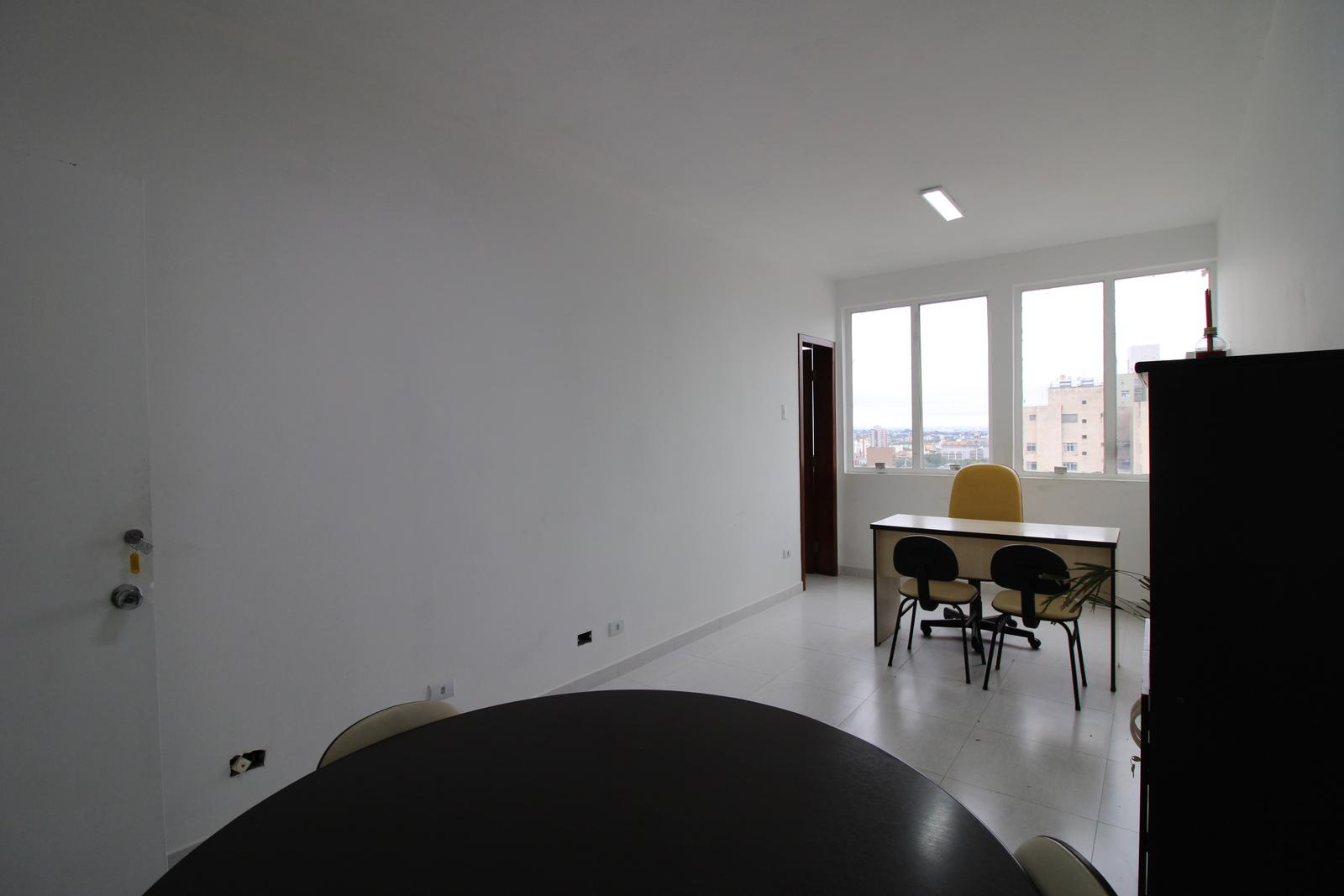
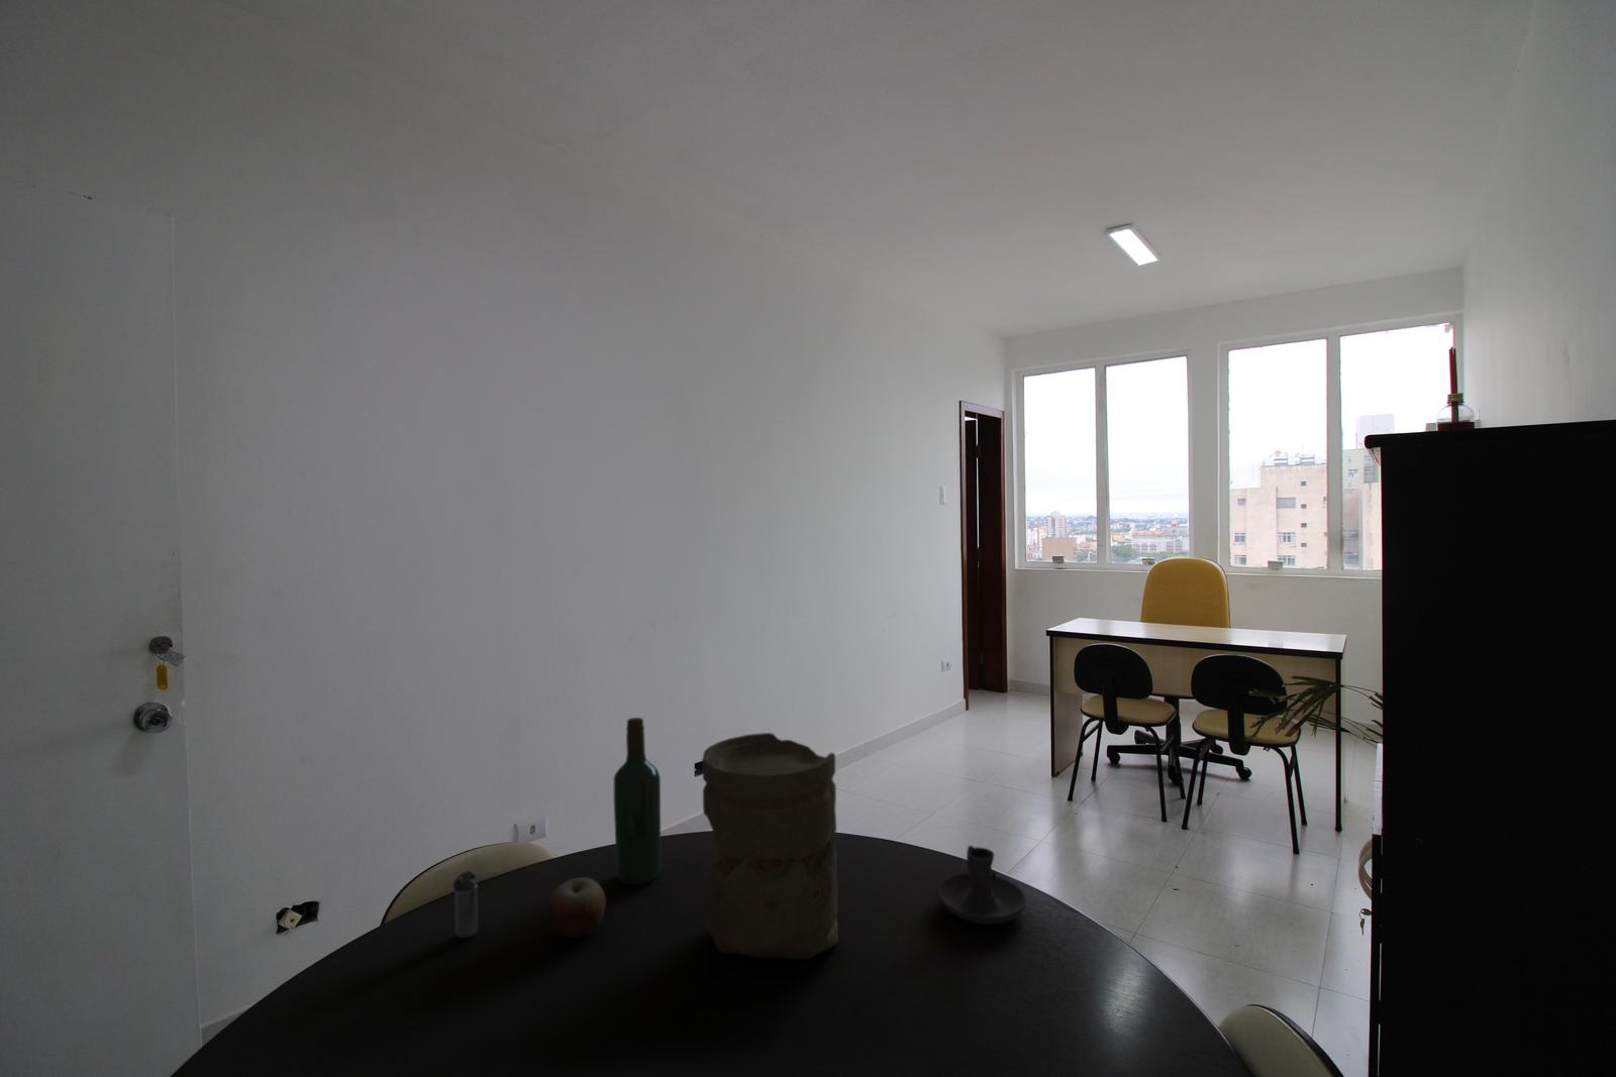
+ candle holder [937,845,1027,926]
+ vase [701,732,839,960]
+ wine bottle [613,716,663,886]
+ shaker [451,870,479,939]
+ apple [547,876,607,939]
